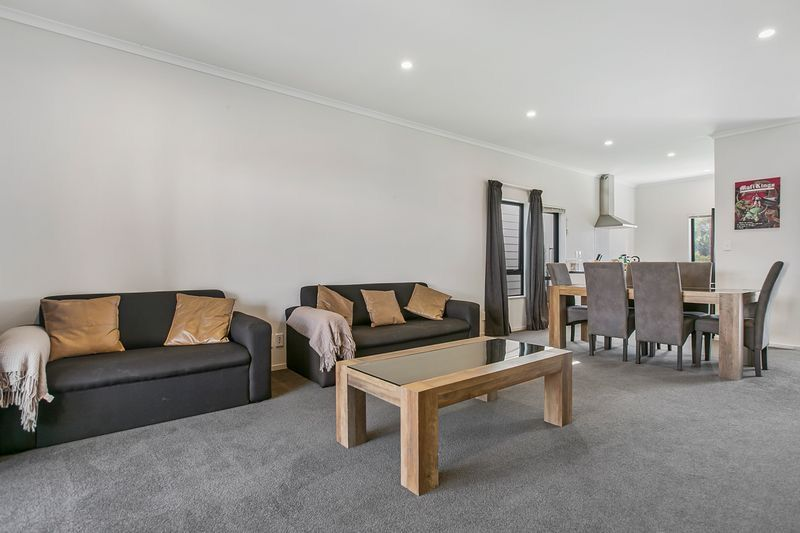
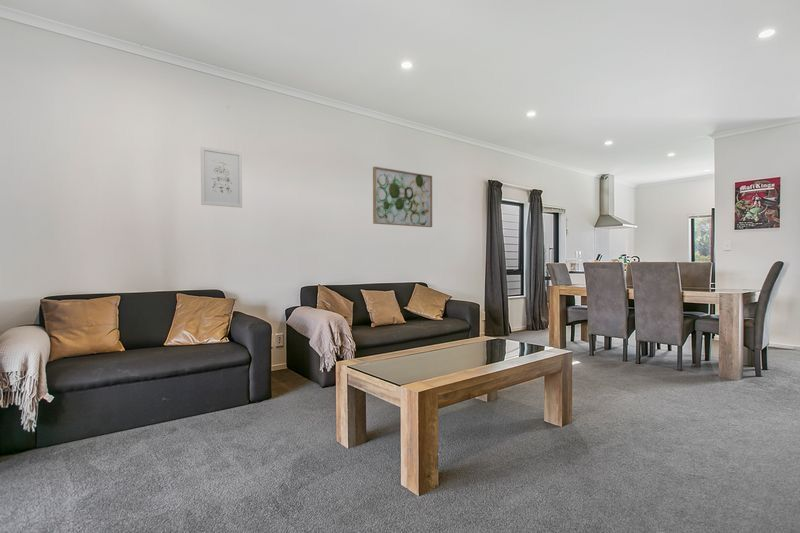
+ wall art [372,166,433,228]
+ wall art [200,146,243,209]
